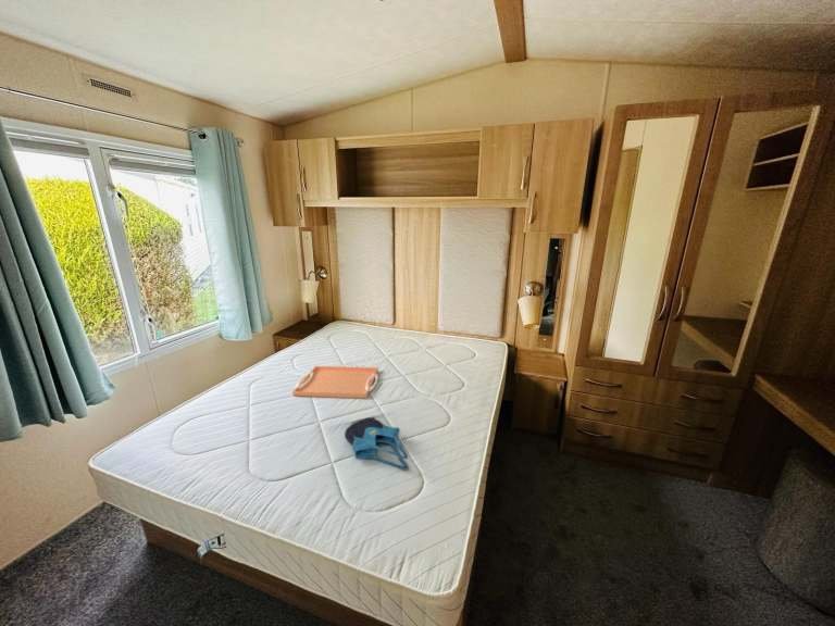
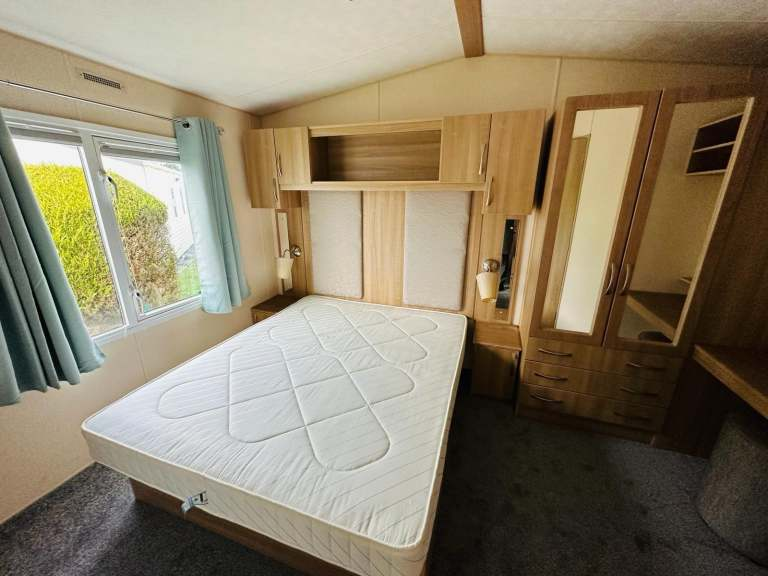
- tote bag [344,416,409,471]
- serving tray [291,365,379,399]
